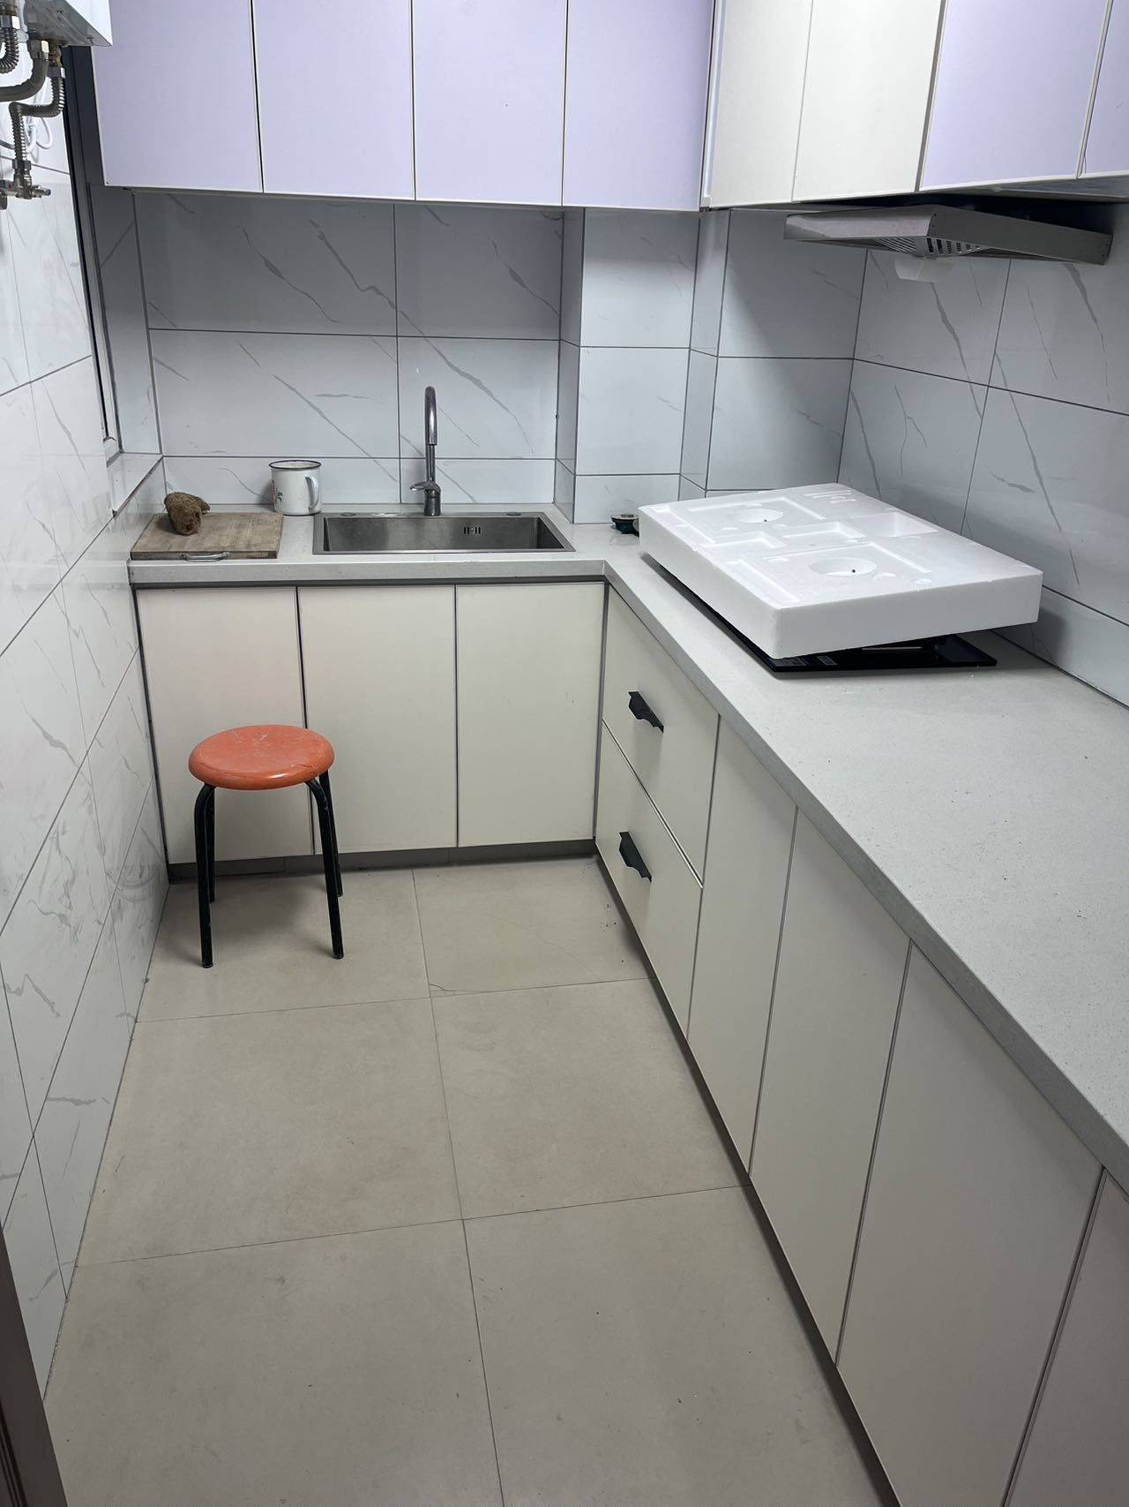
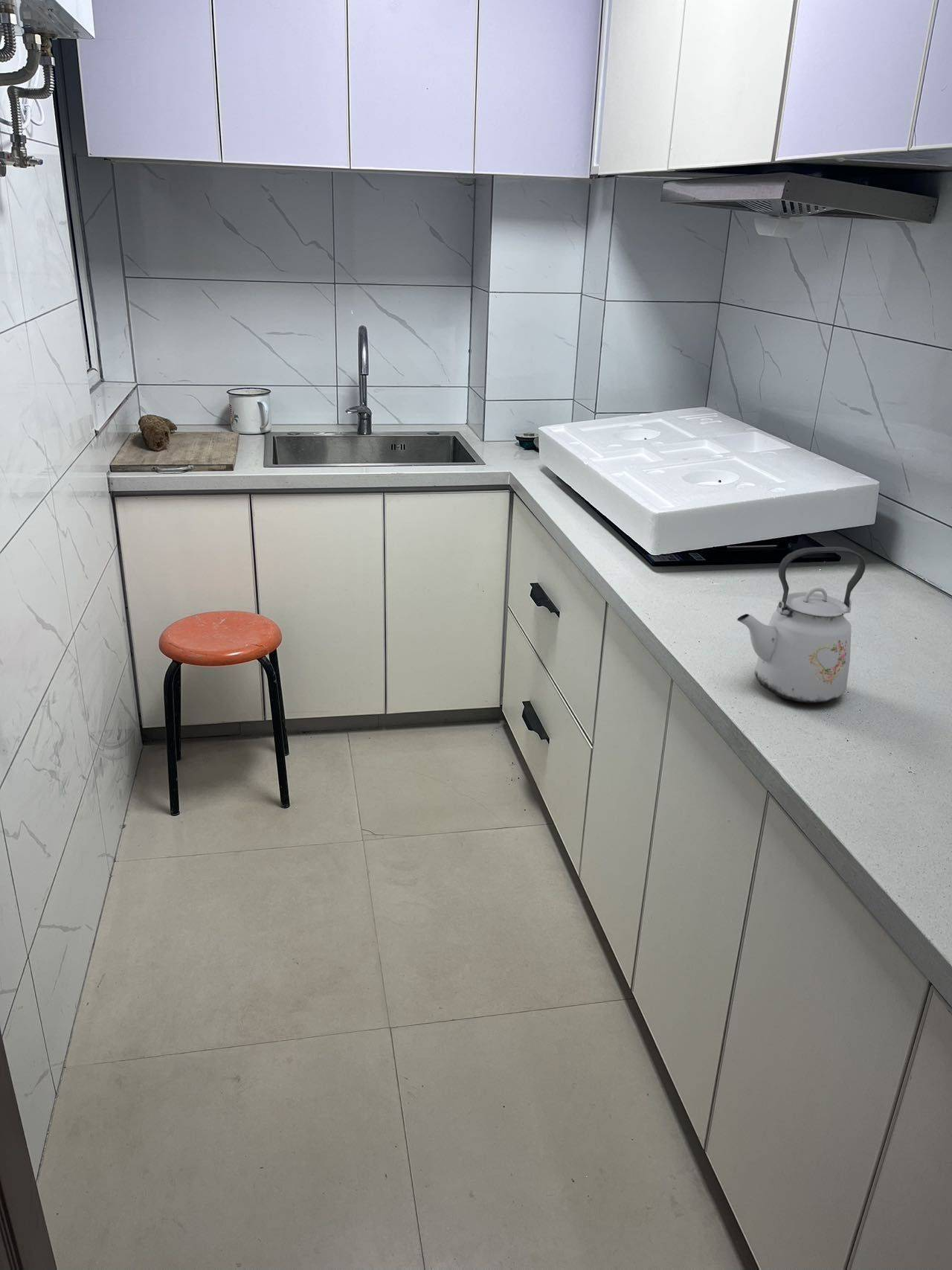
+ kettle [736,546,866,704]
